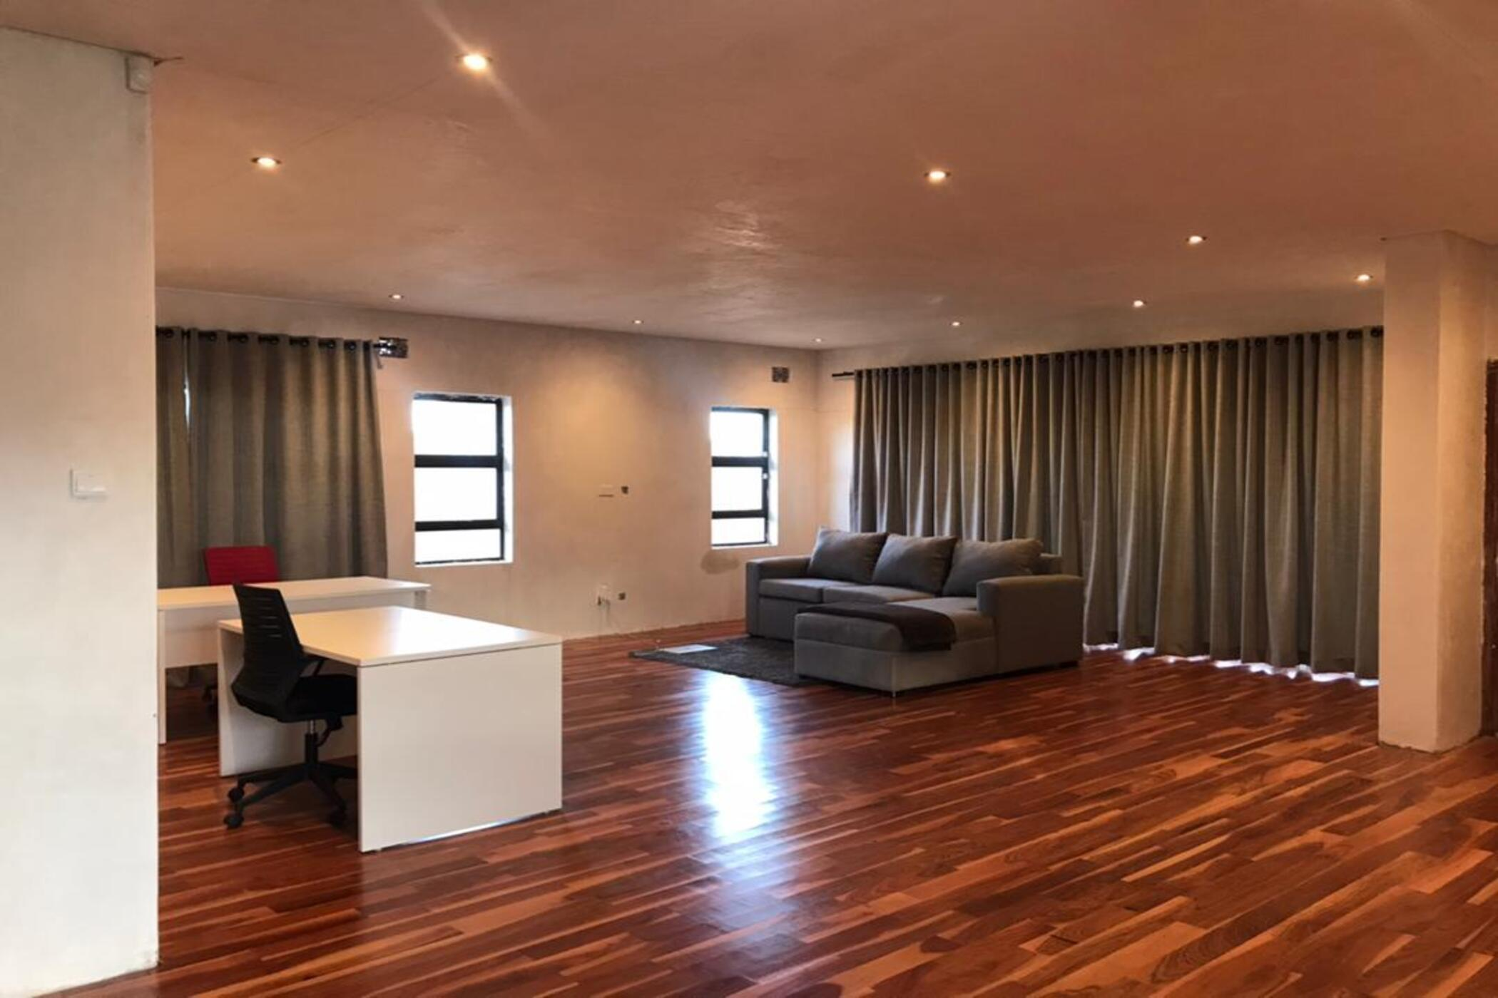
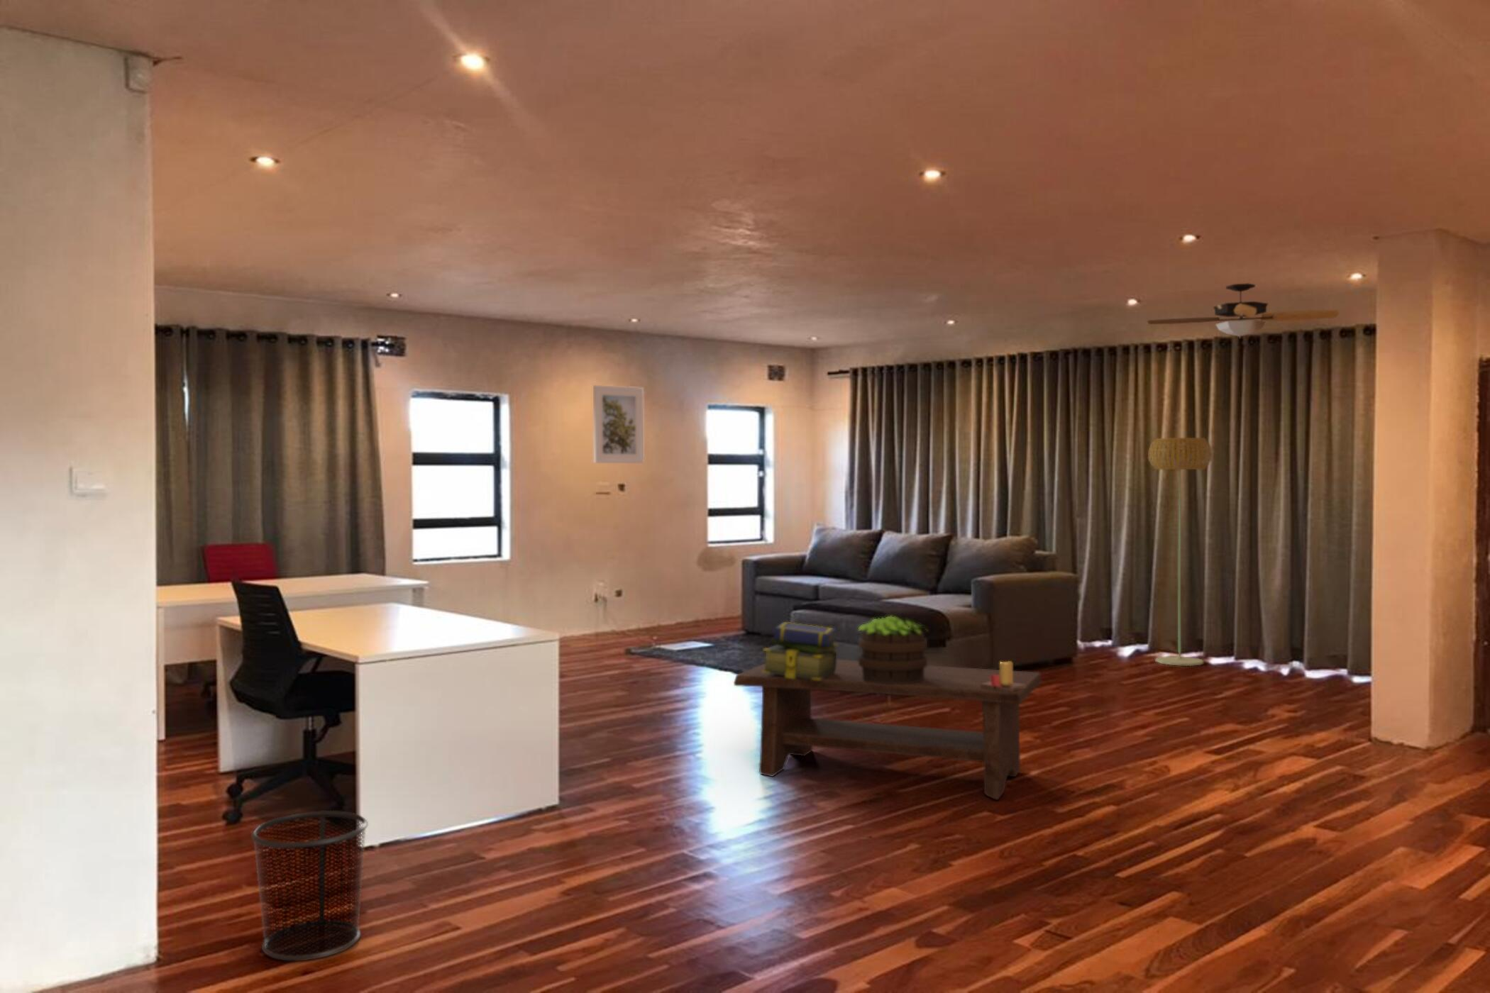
+ ceiling fan [1146,283,1339,339]
+ stack of books [762,622,839,680]
+ waste bin [251,810,369,962]
+ candle [980,661,1027,693]
+ potted plant [857,615,929,684]
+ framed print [592,385,645,464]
+ floor lamp [1147,437,1213,667]
+ coffee table [733,659,1042,801]
